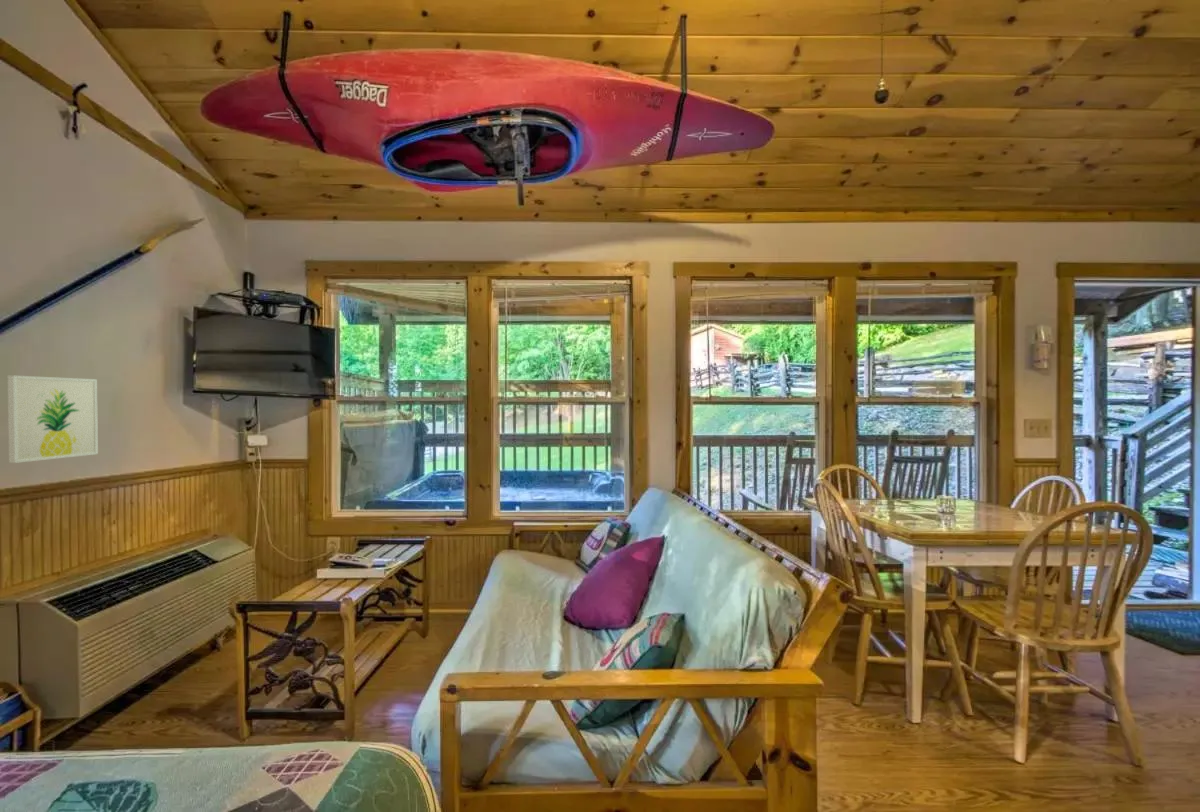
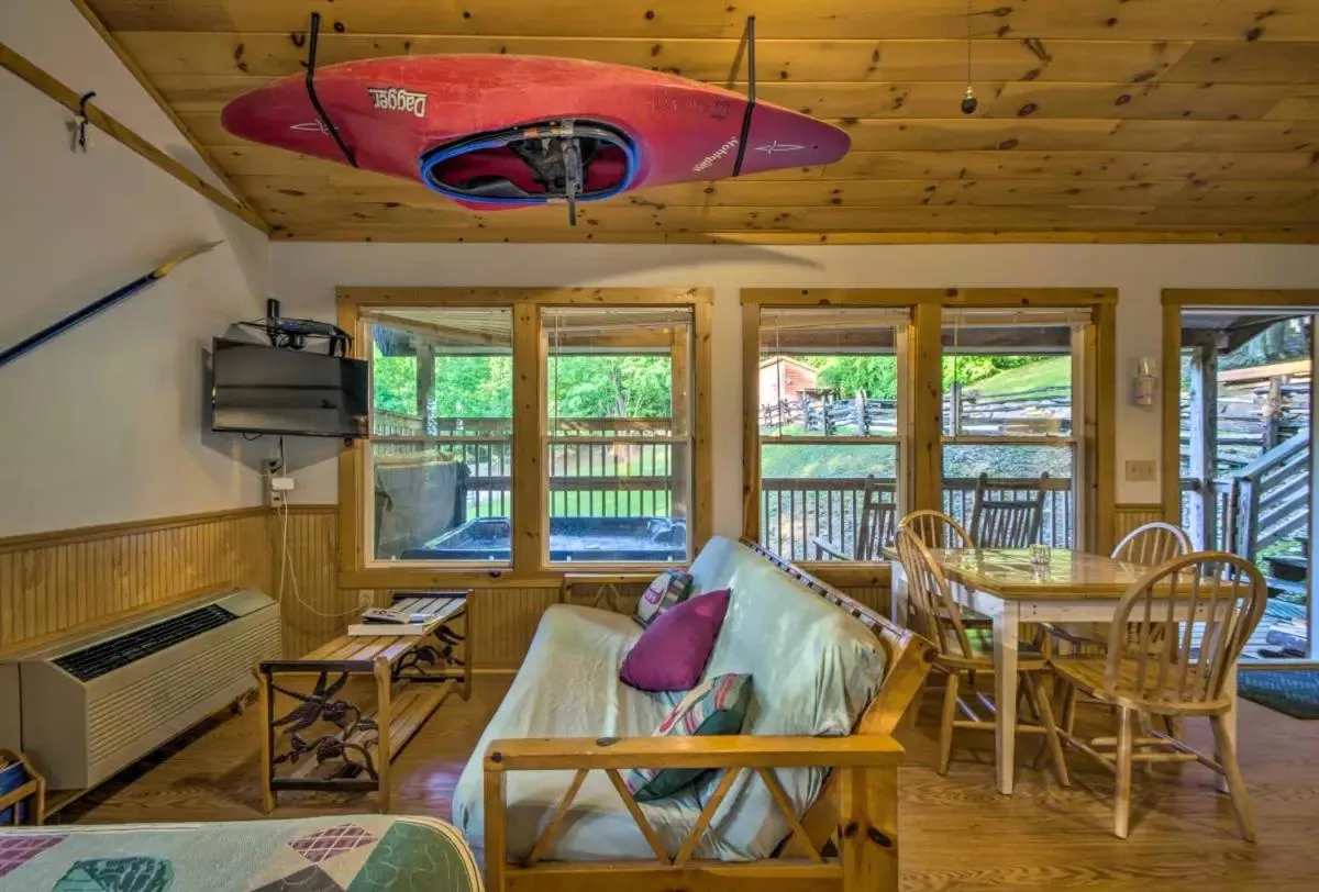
- wall art [7,375,99,464]
